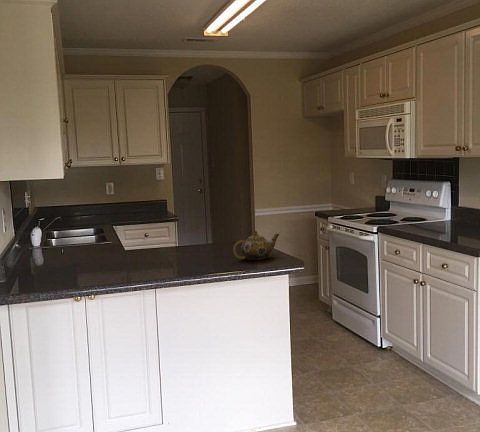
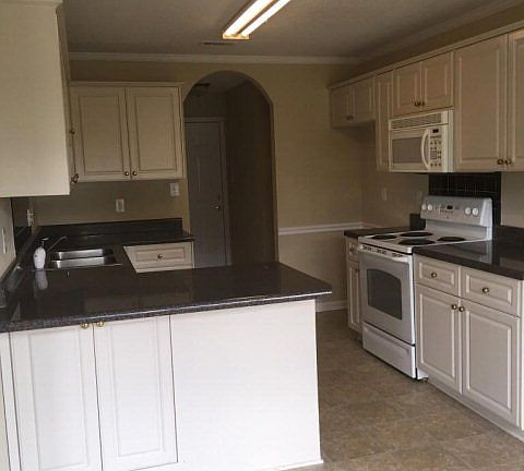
- teapot [232,230,280,261]
